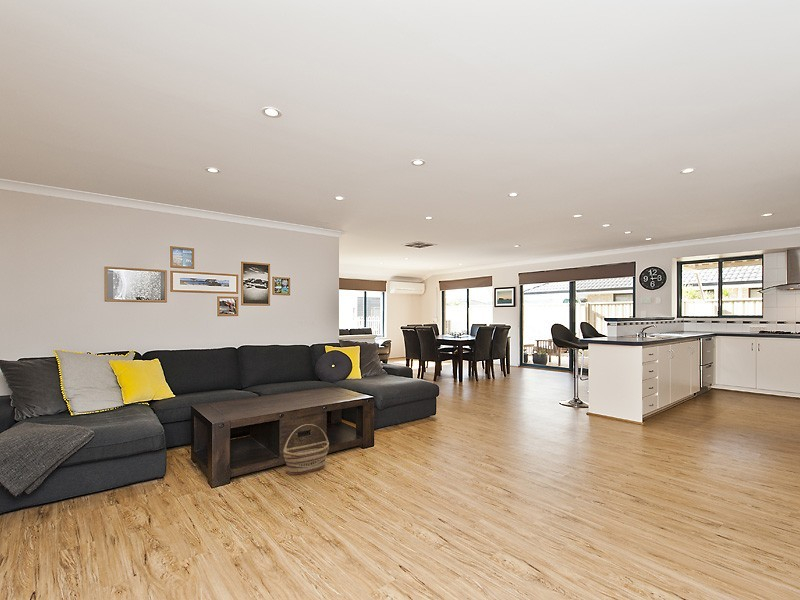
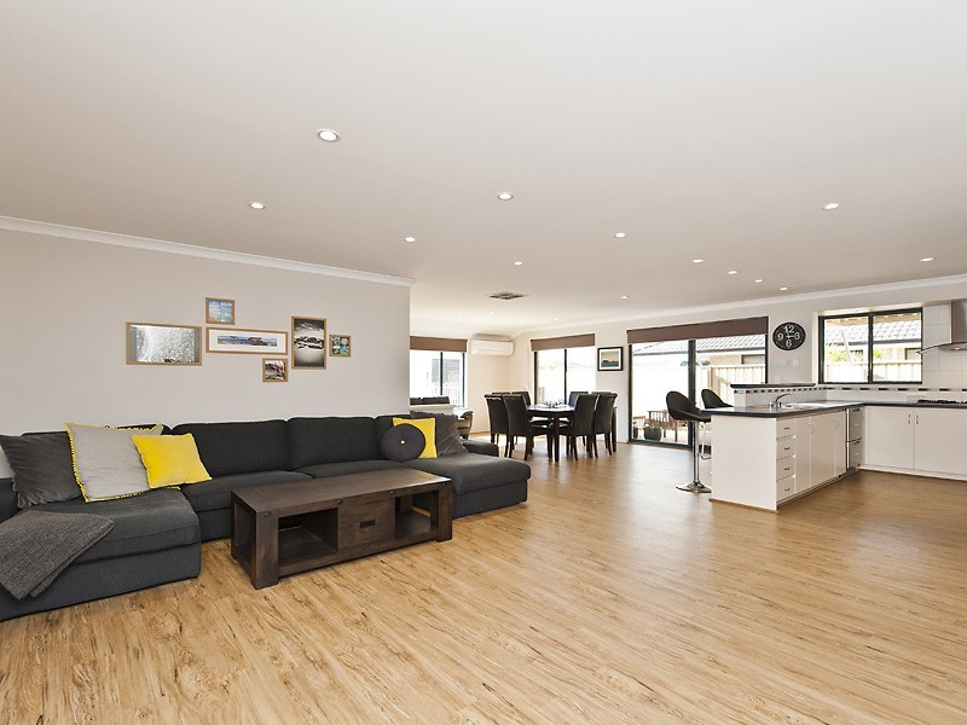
- basket [282,423,330,476]
